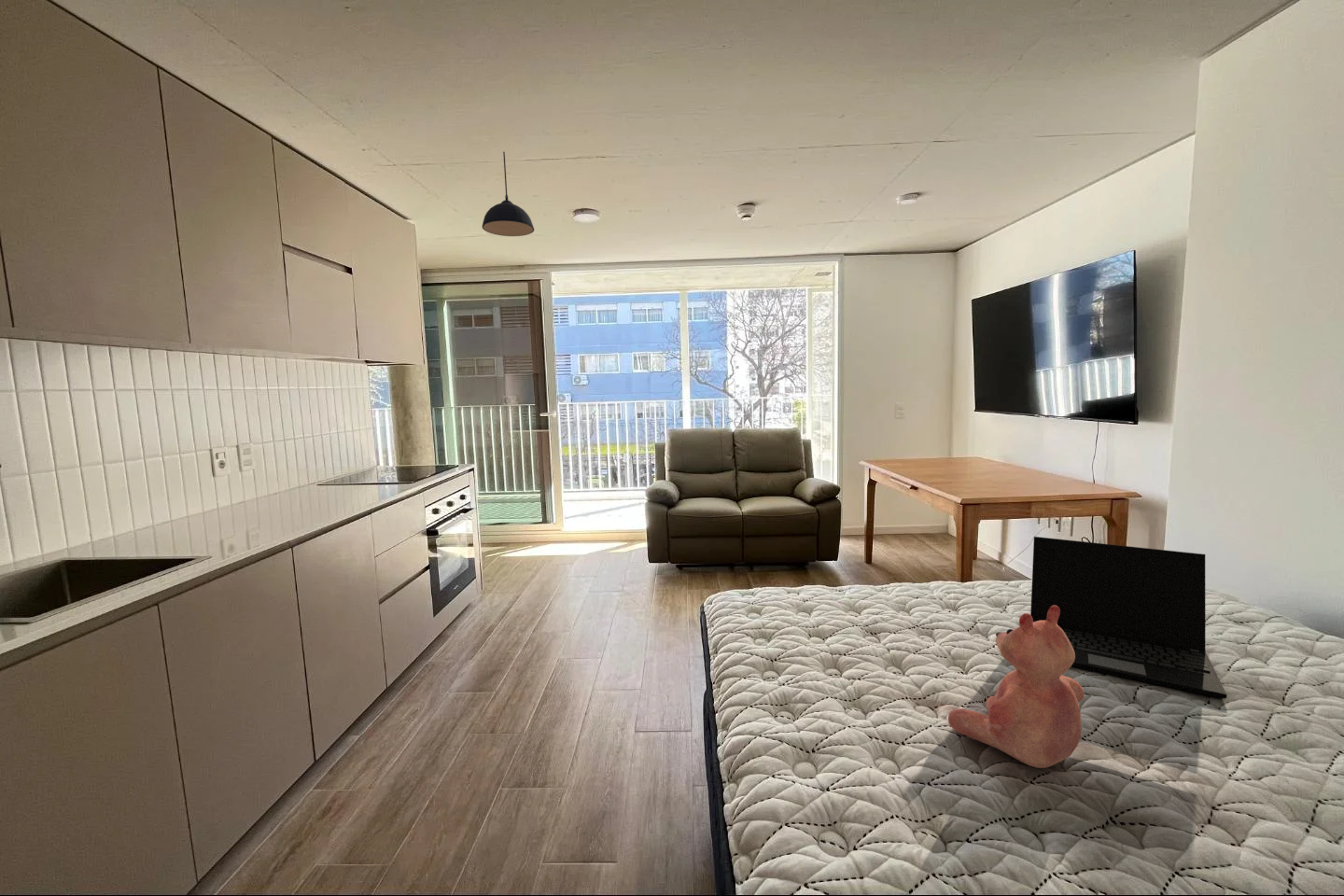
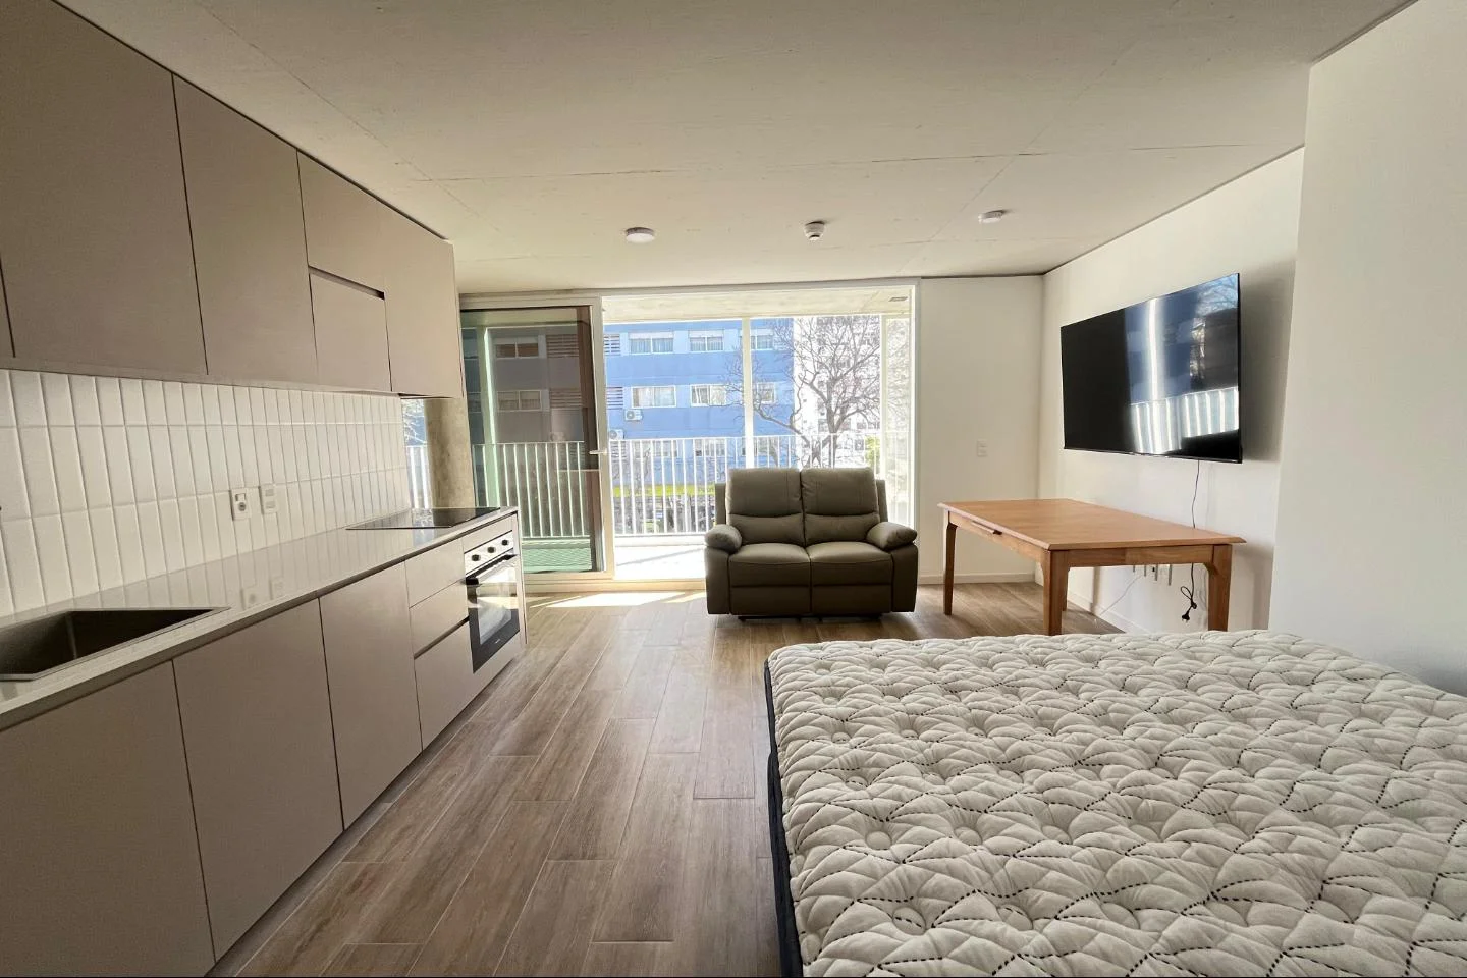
- laptop [1029,536,1227,699]
- pendant light [482,151,535,237]
- teddy bear [947,605,1085,769]
